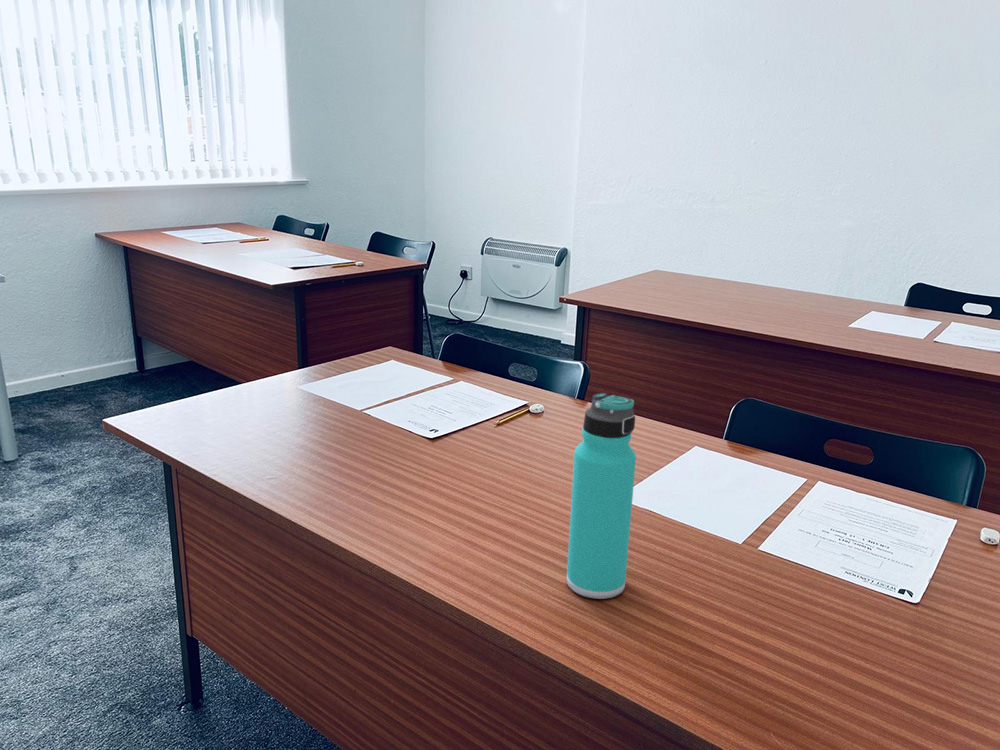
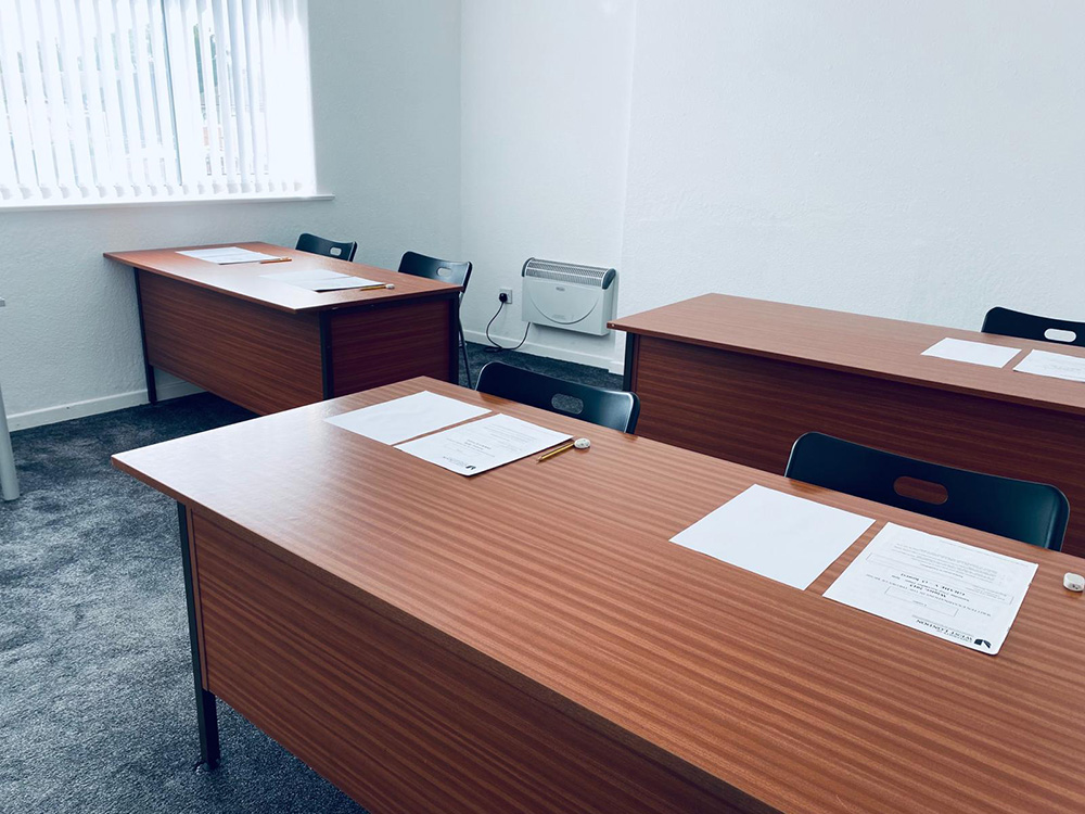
- thermos bottle [566,392,637,600]
